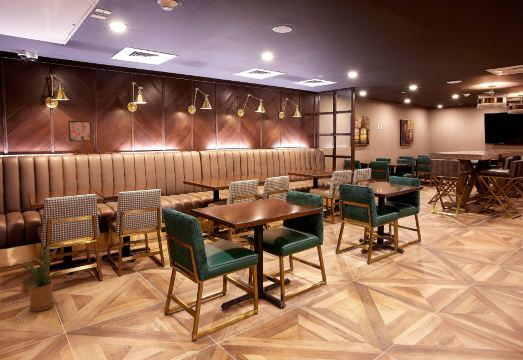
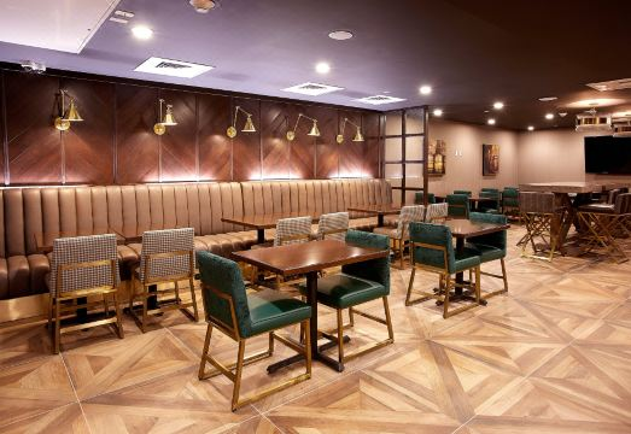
- wall art [67,120,92,142]
- house plant [9,242,64,312]
